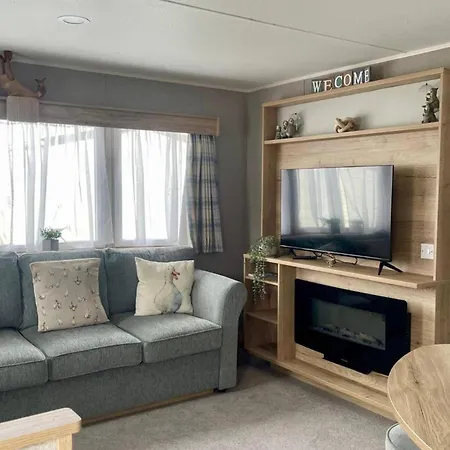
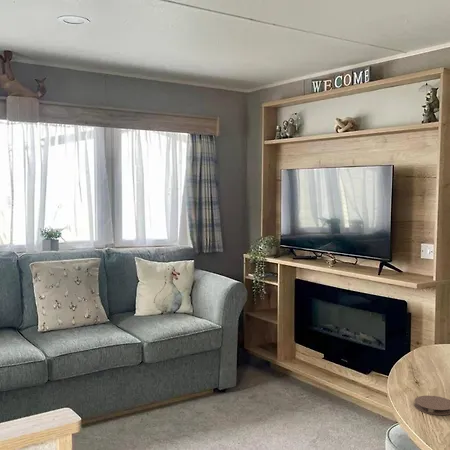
+ coaster [414,395,450,416]
